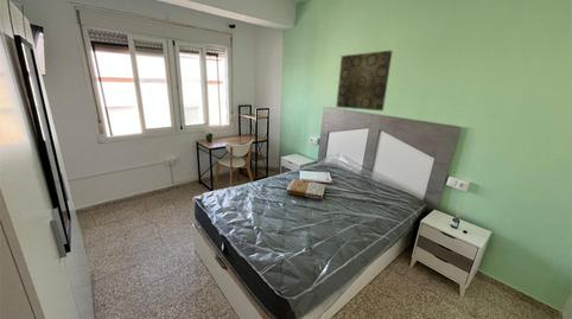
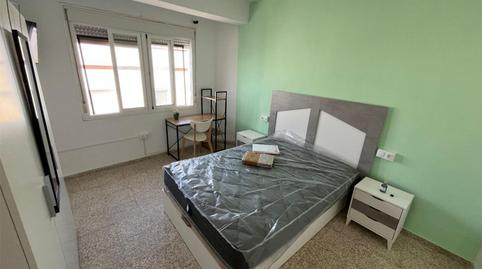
- wall art [335,50,394,111]
